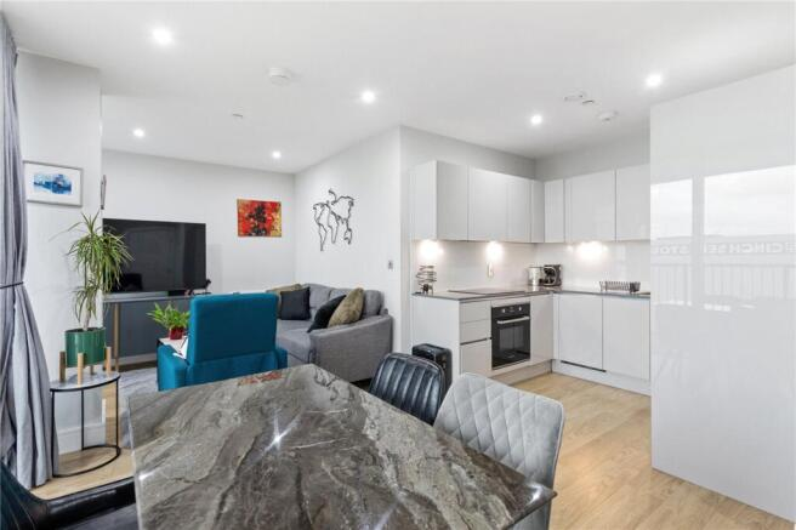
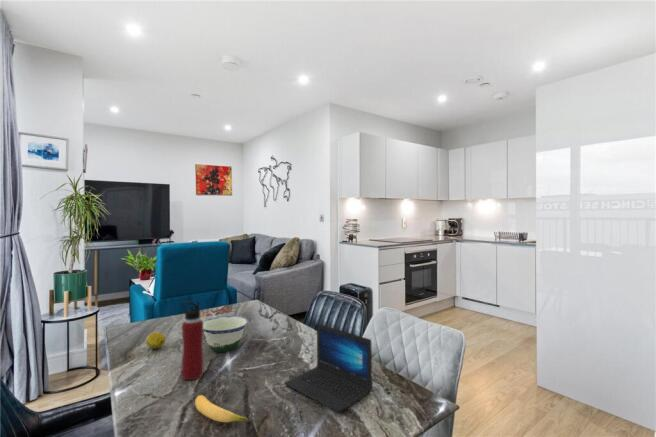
+ banana [194,394,250,423]
+ bowl [202,315,250,353]
+ fruit [145,331,166,350]
+ laptop [284,323,373,413]
+ water bottle [180,300,204,381]
